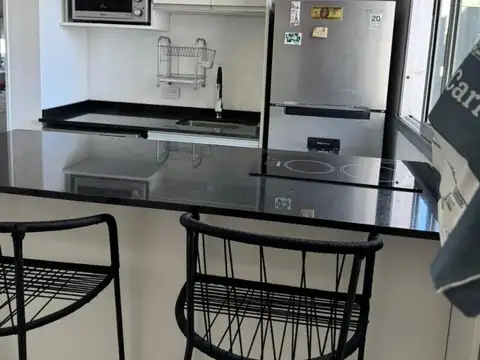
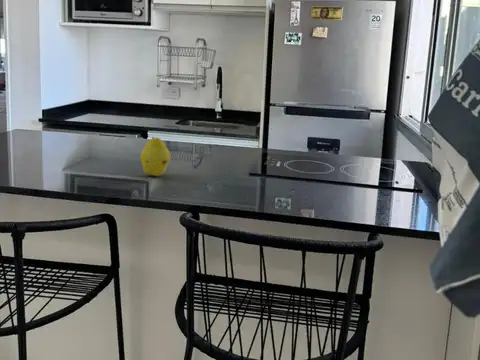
+ fruit [140,136,172,177]
